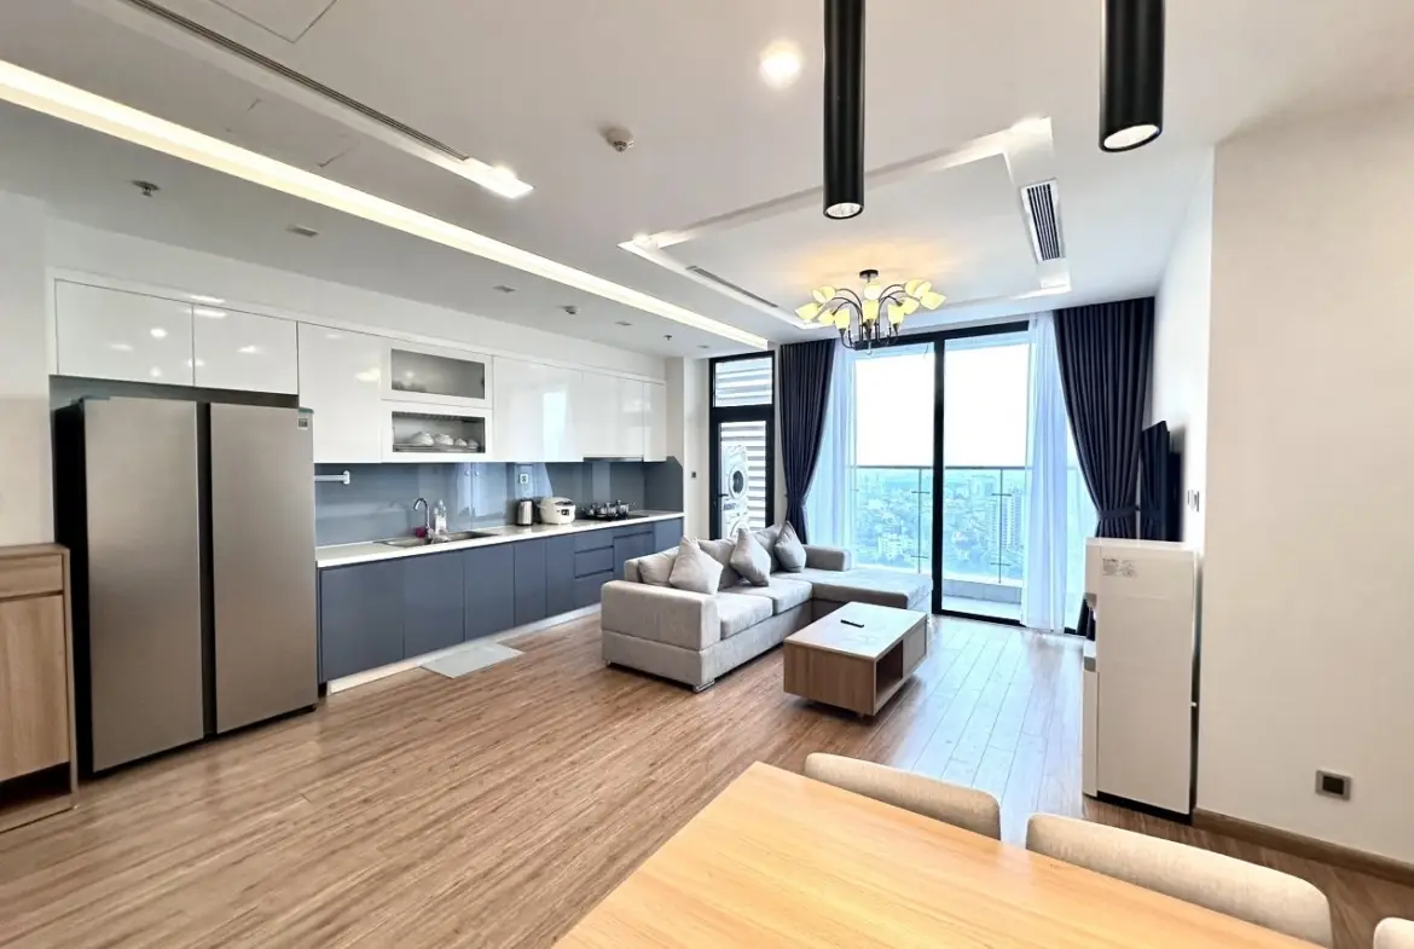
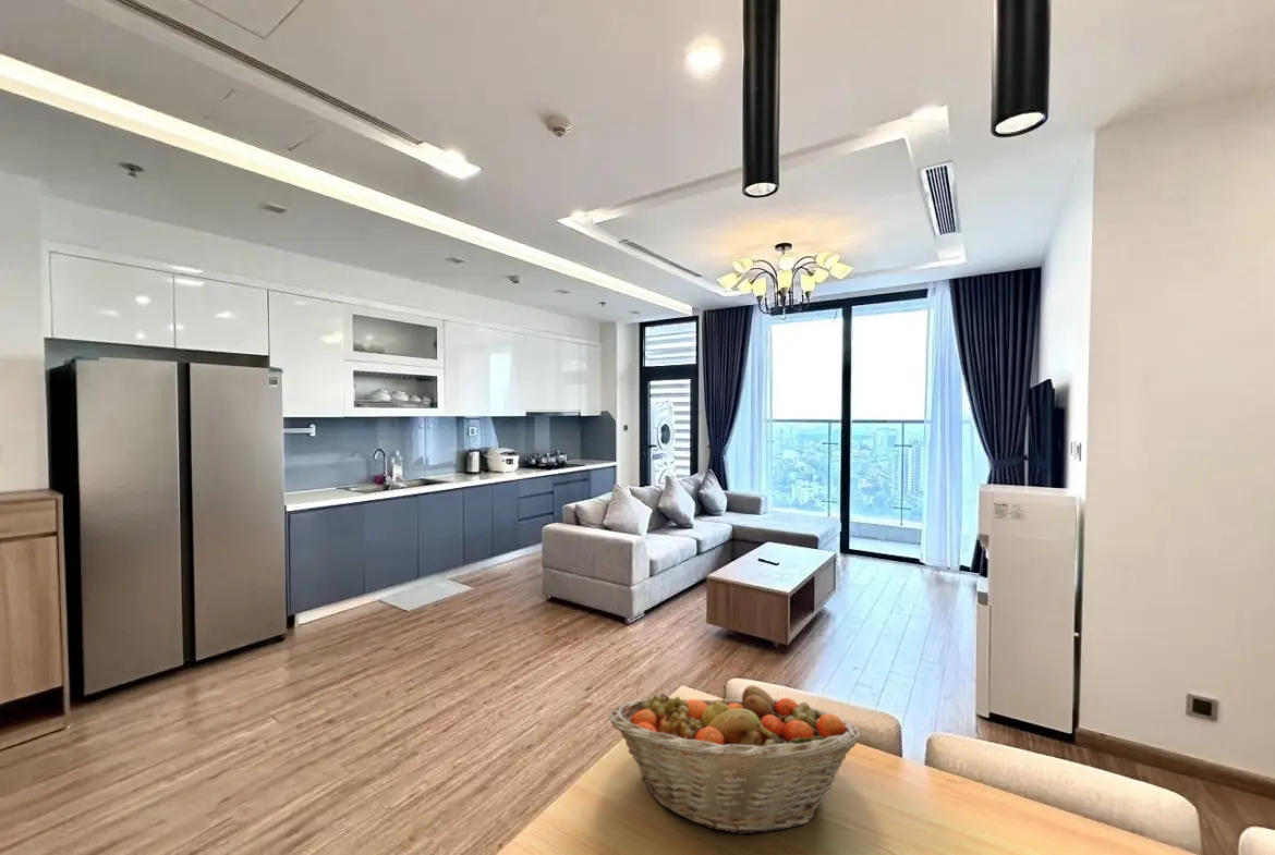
+ fruit basket [608,684,861,835]
